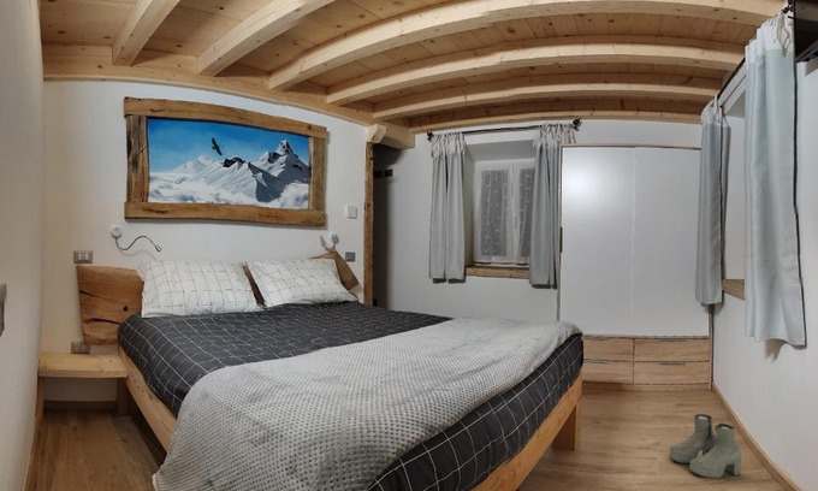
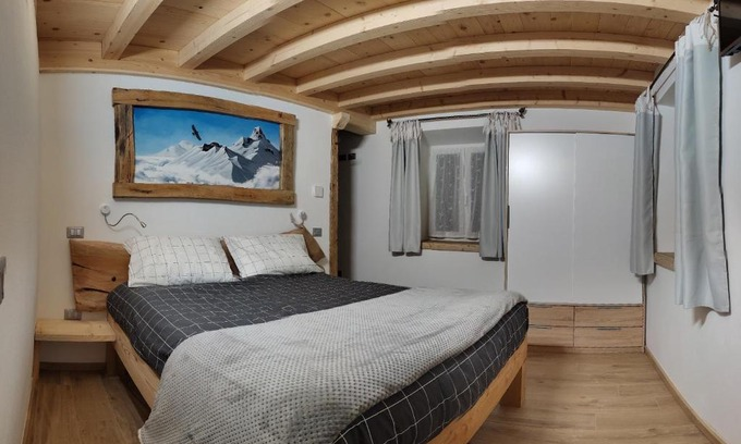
- boots [668,413,742,480]
